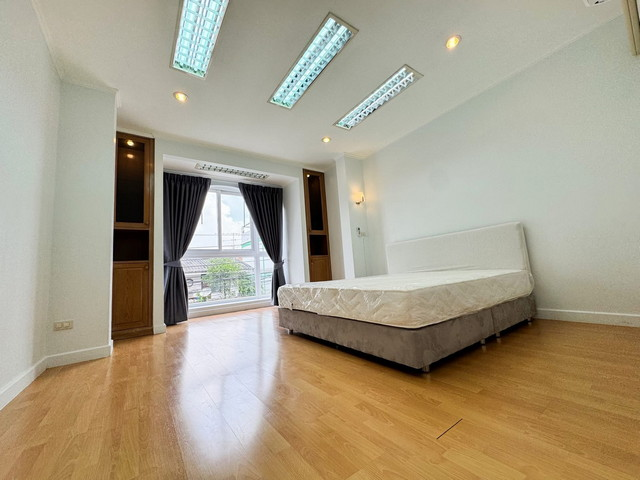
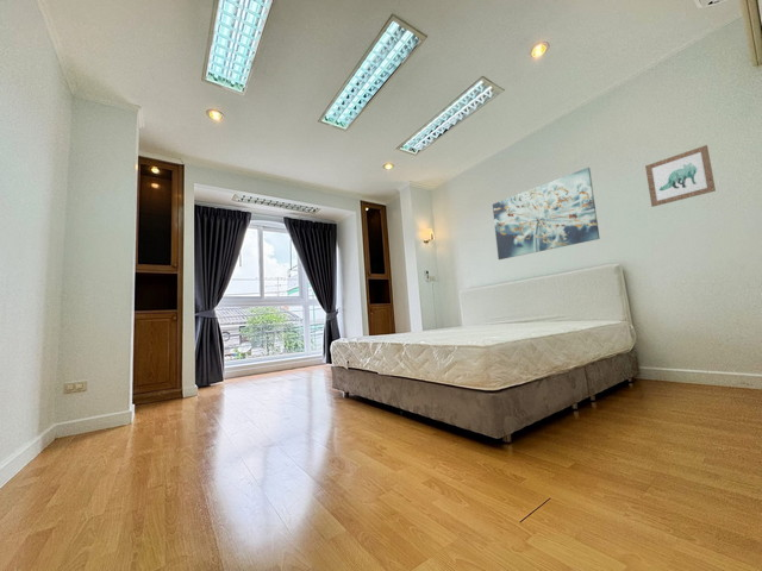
+ wall art [492,167,601,261]
+ wall art [644,144,717,208]
